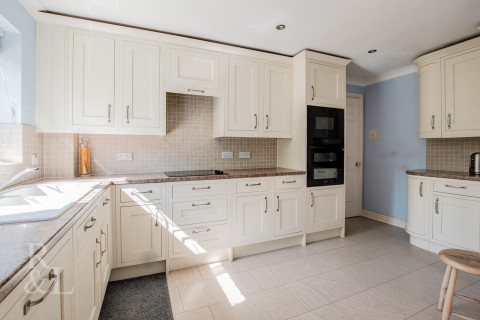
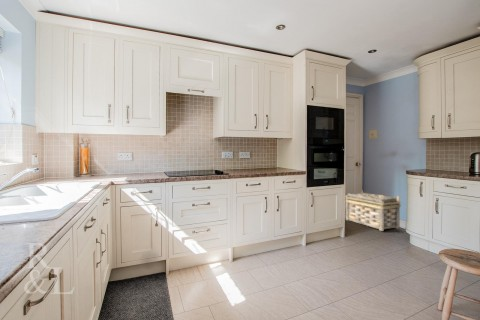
+ basket [345,189,402,232]
